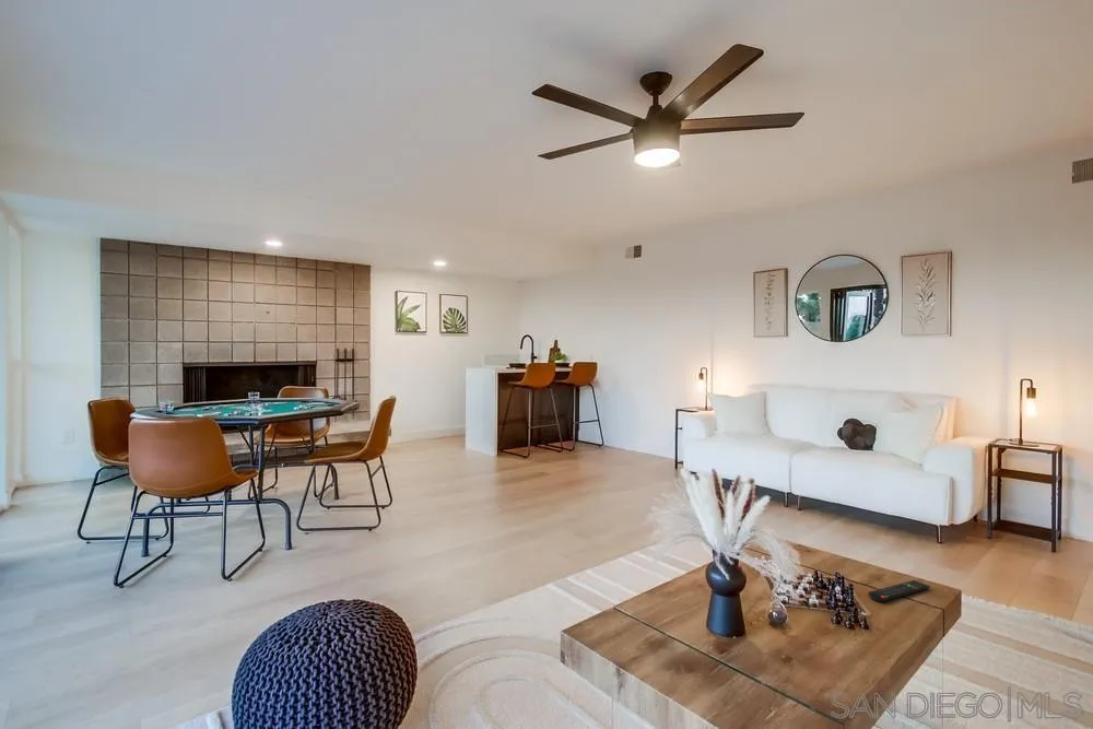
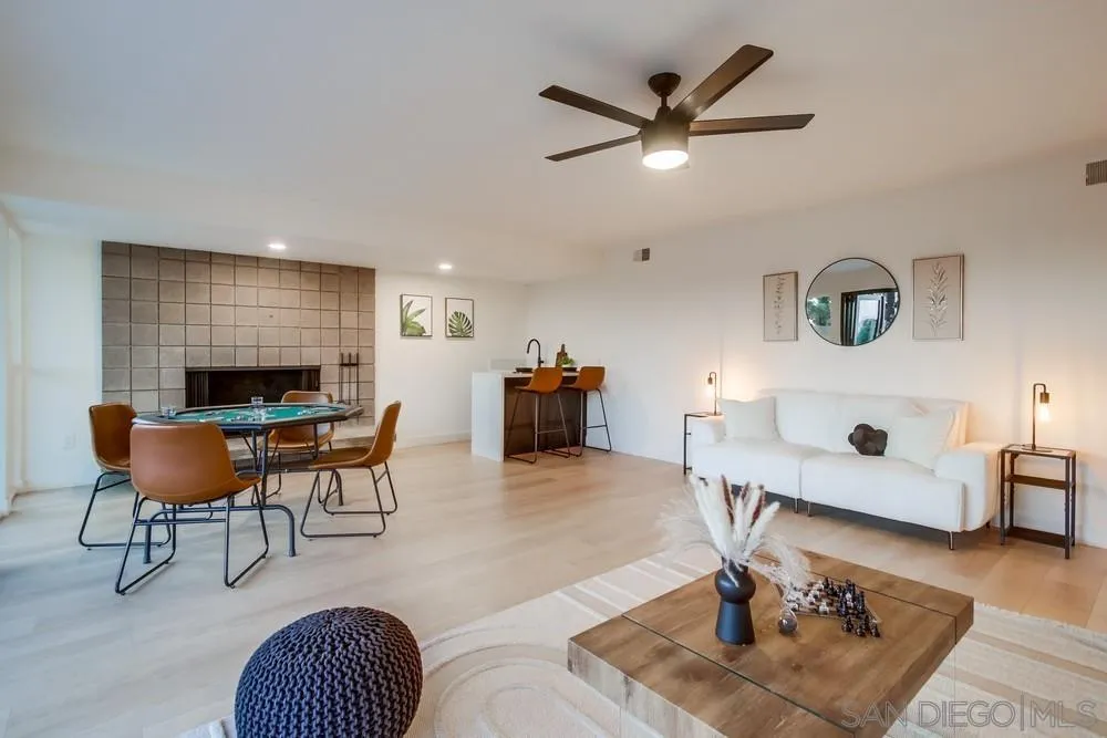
- remote control [867,579,931,602]
